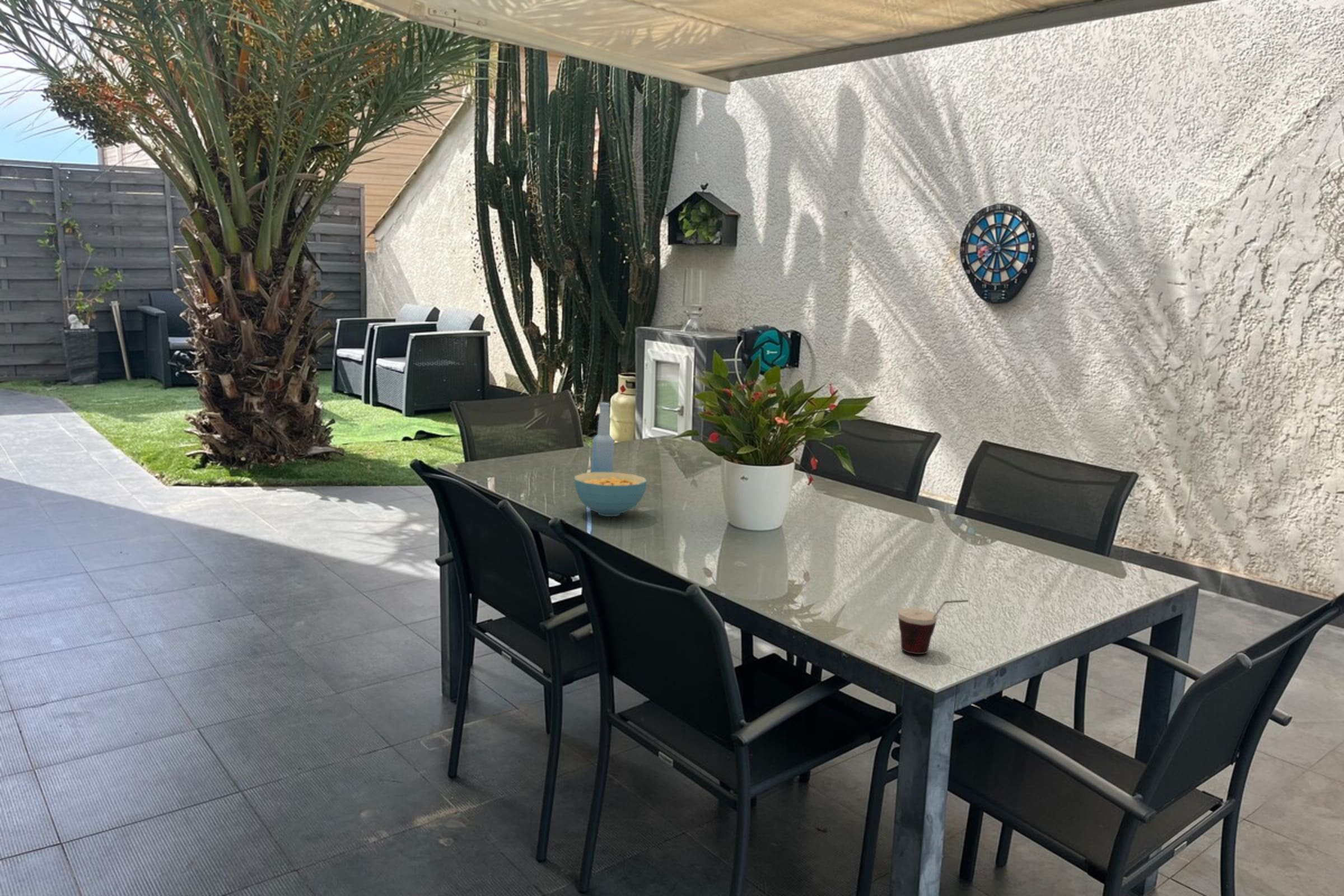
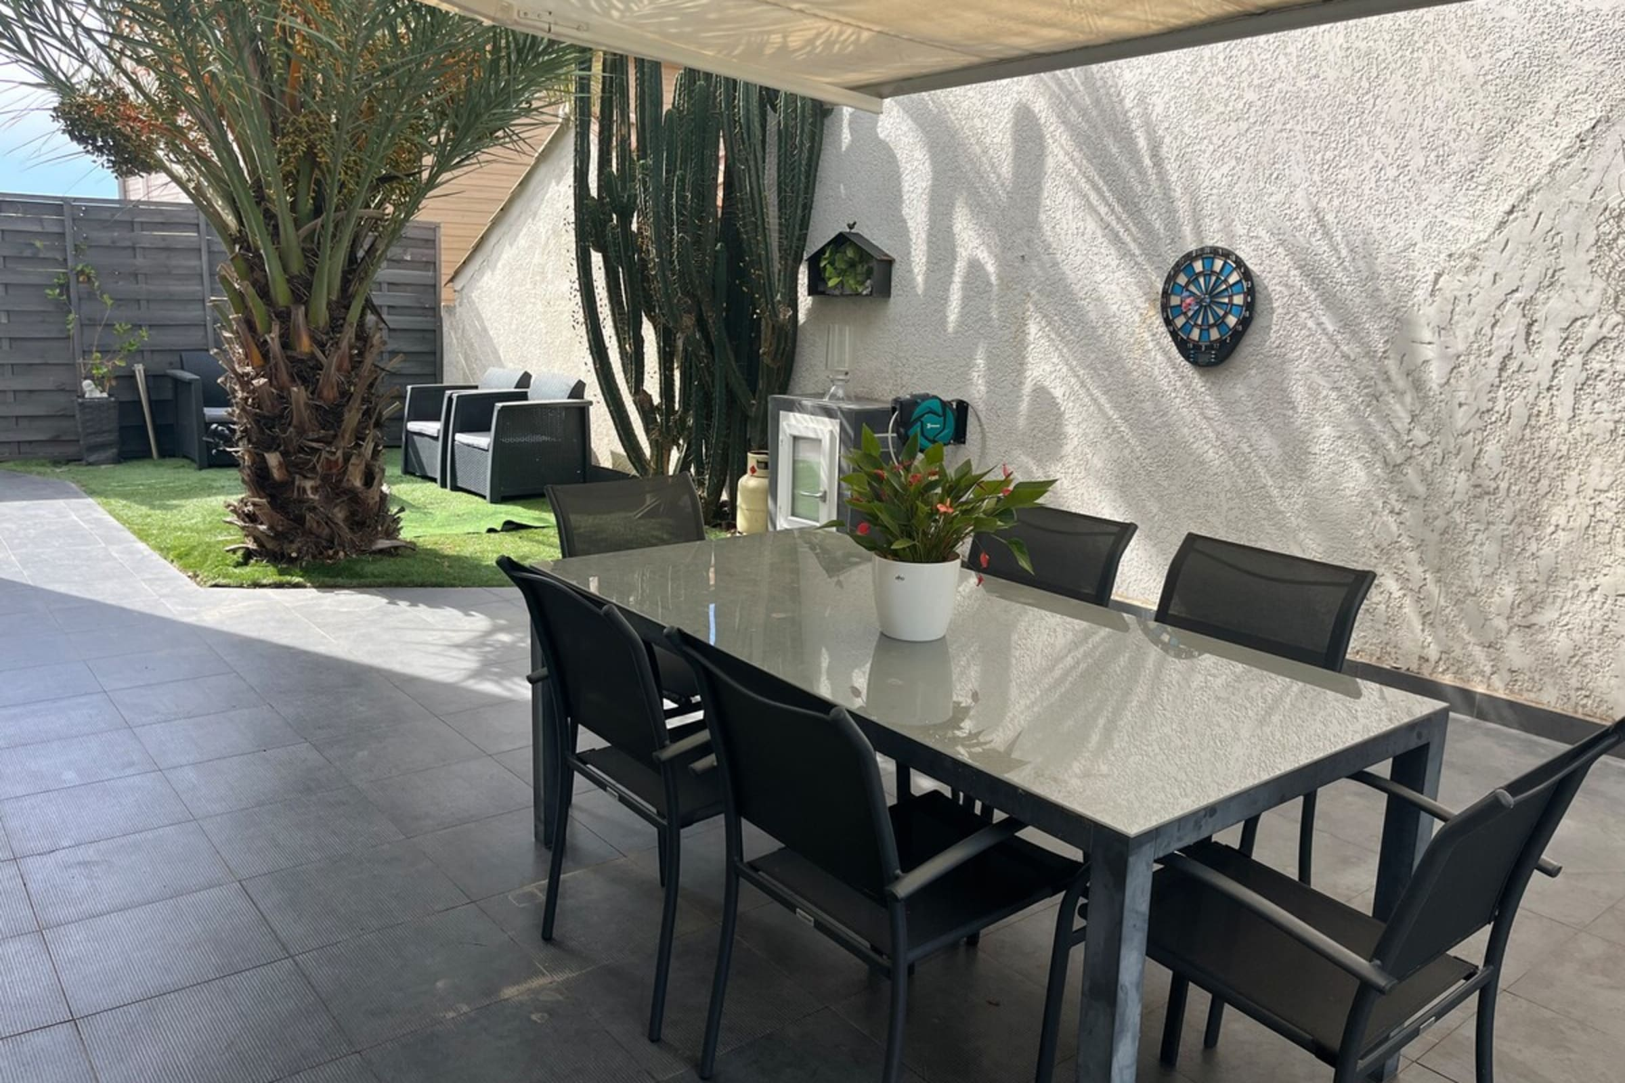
- bottle [591,402,614,473]
- cereal bowl [573,472,648,517]
- cup [897,599,969,655]
